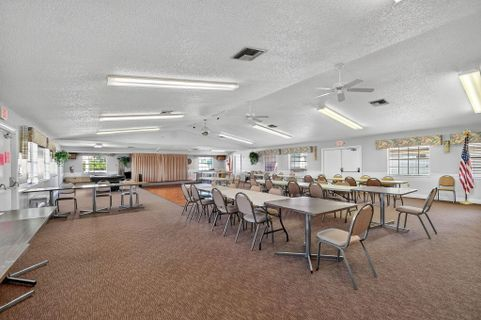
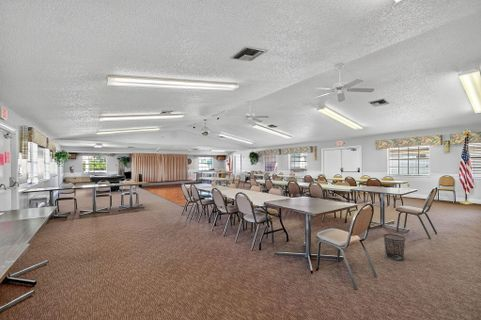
+ waste bin [382,233,407,262]
